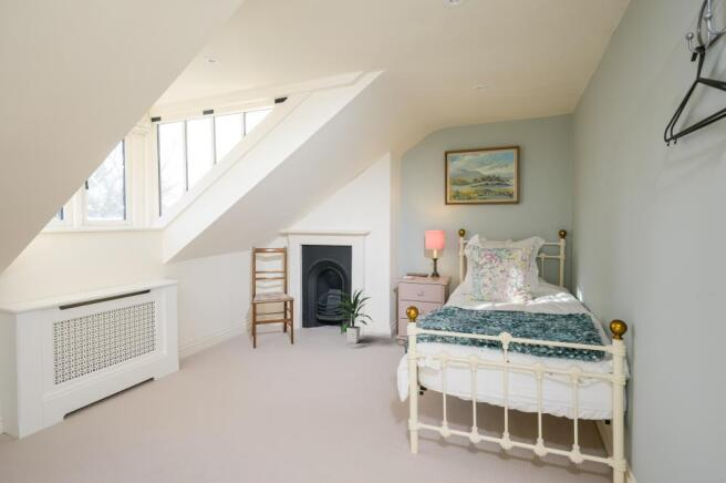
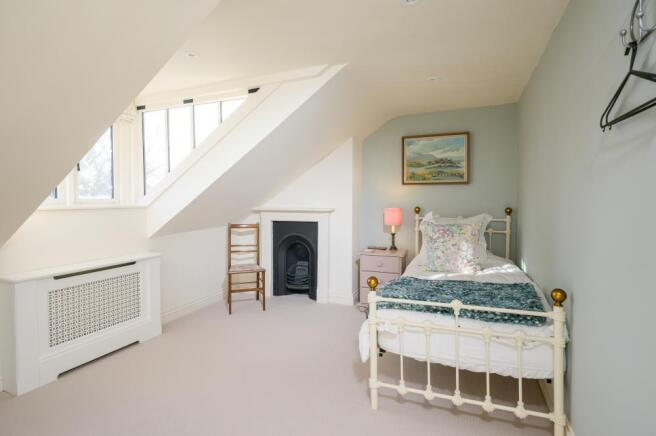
- indoor plant [335,289,375,345]
